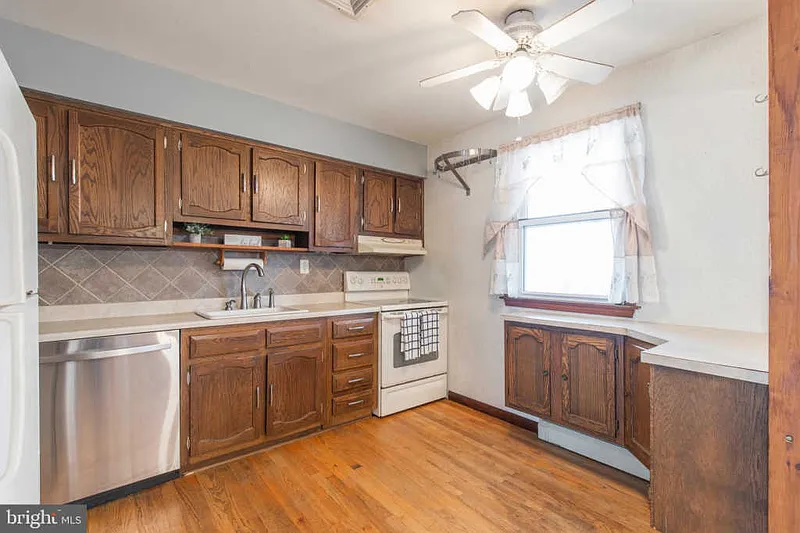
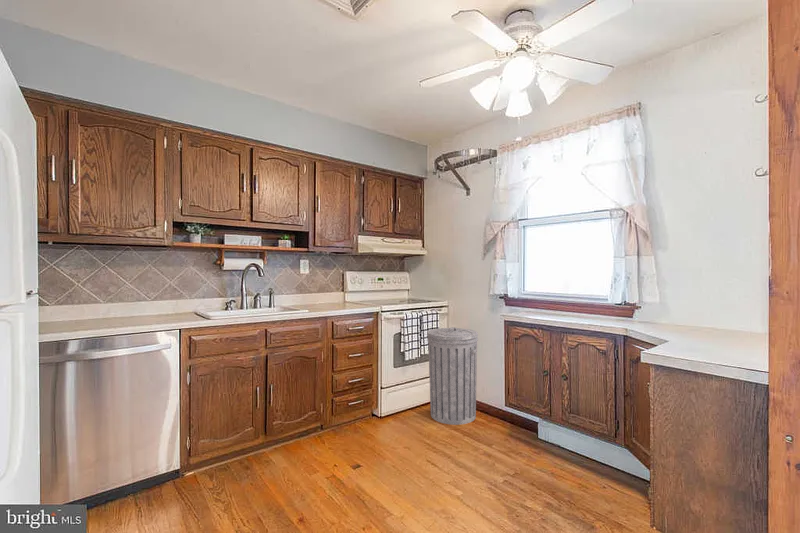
+ trash can [426,326,479,426]
